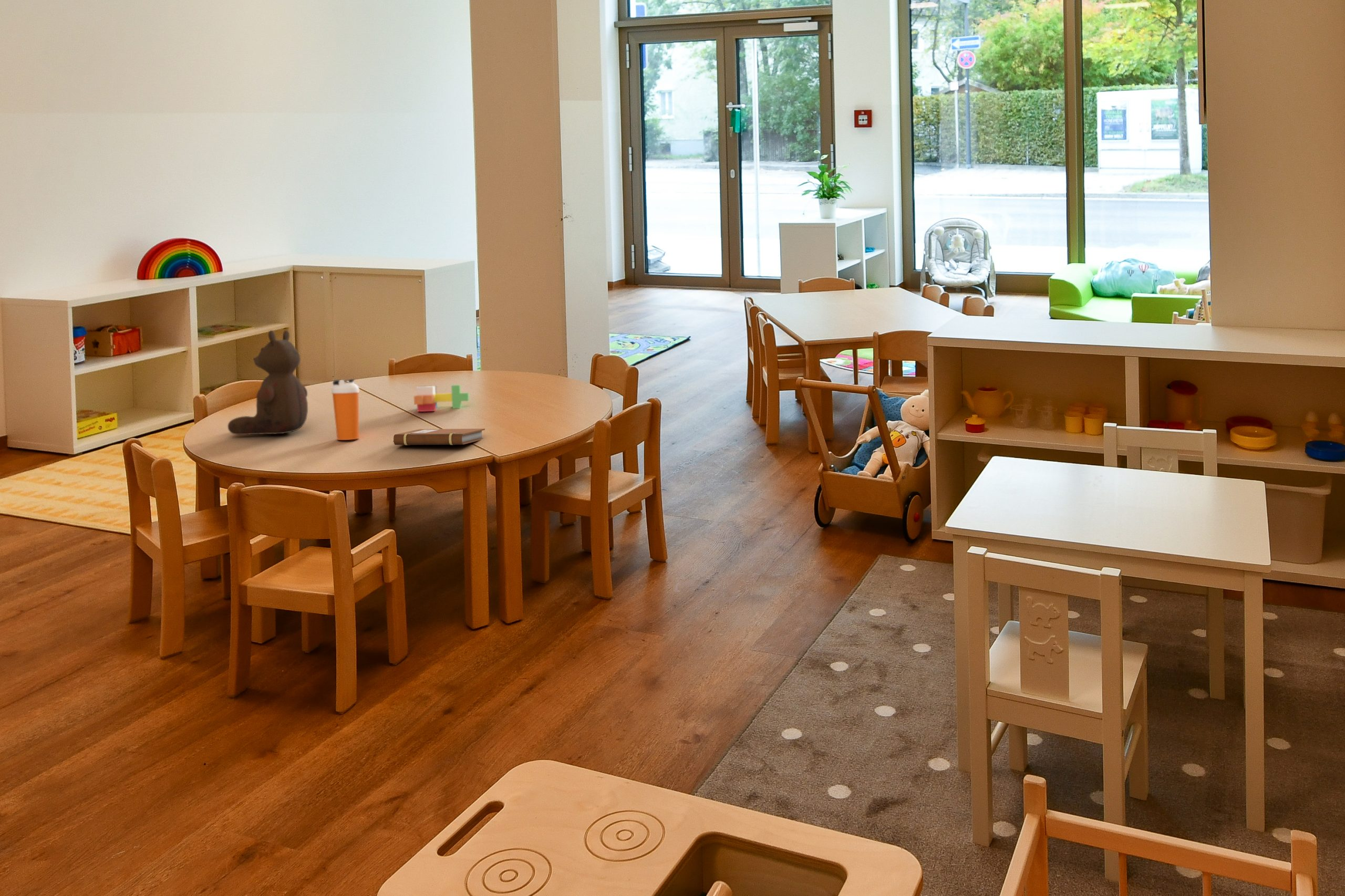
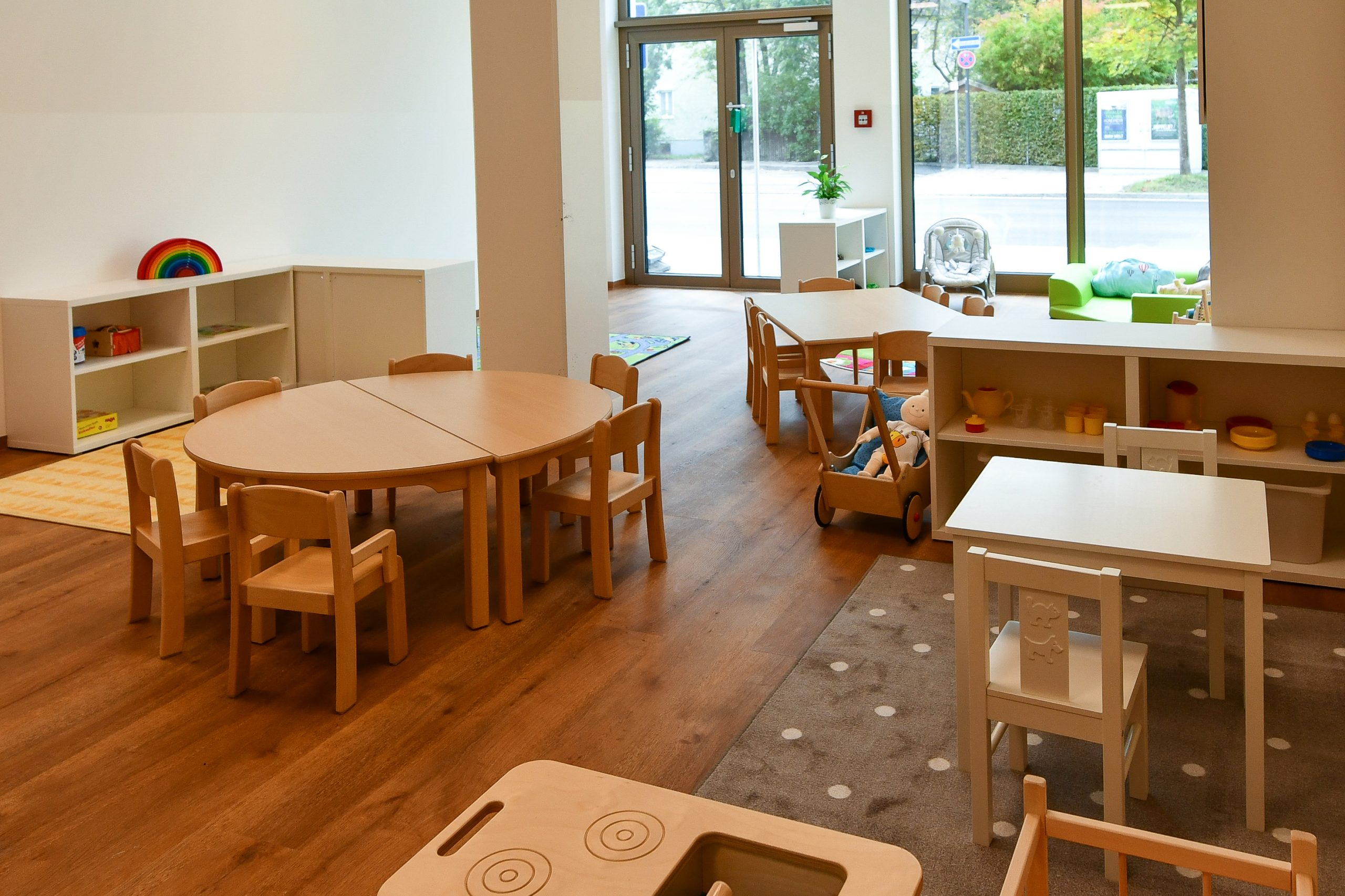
- shaker bottle [331,379,360,441]
- teddy bear [227,330,308,435]
- notebook [392,428,485,446]
- toy blocks [413,384,470,412]
